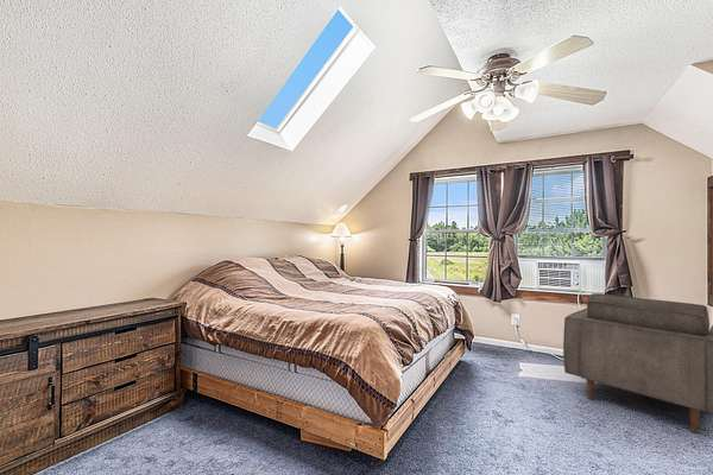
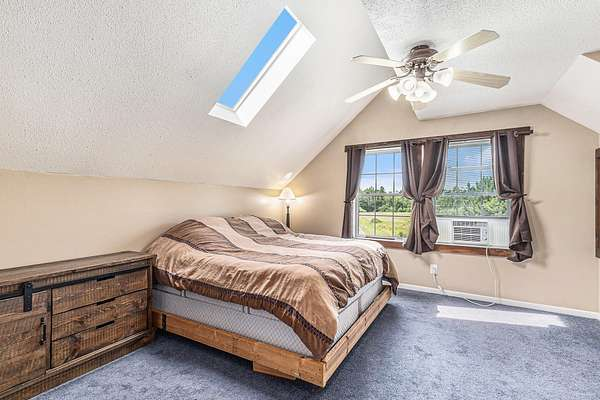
- chair [562,292,713,435]
